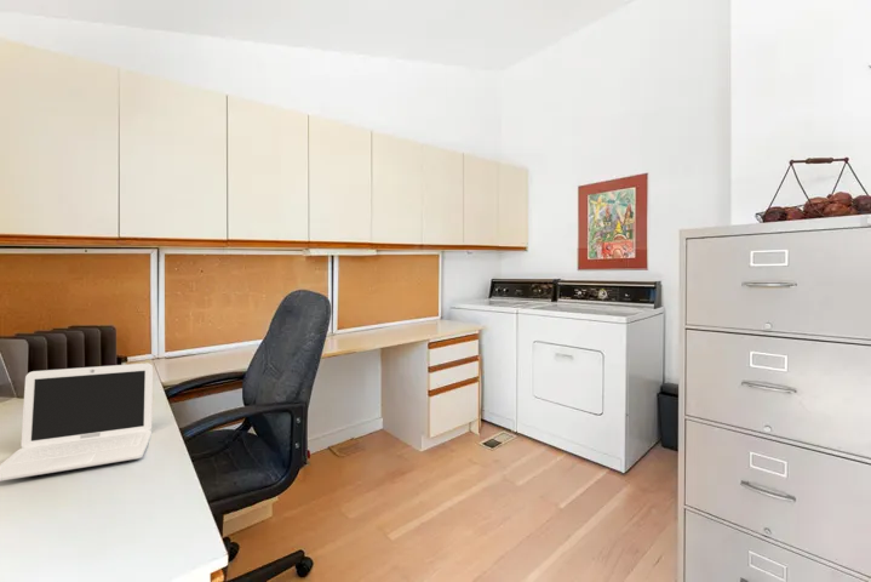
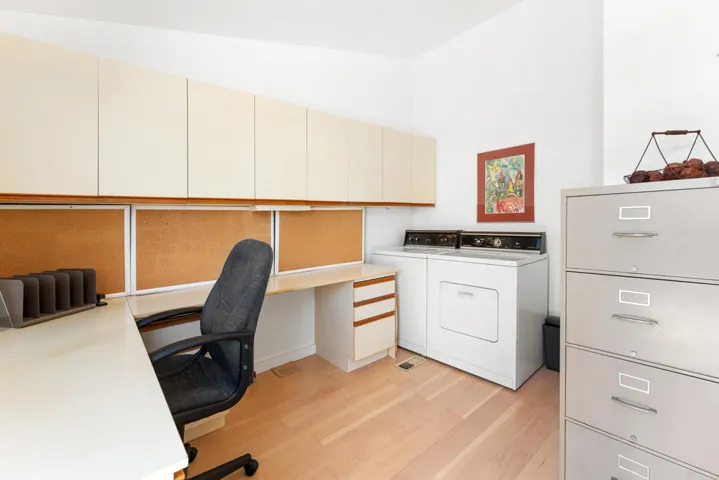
- laptop [0,363,154,483]
